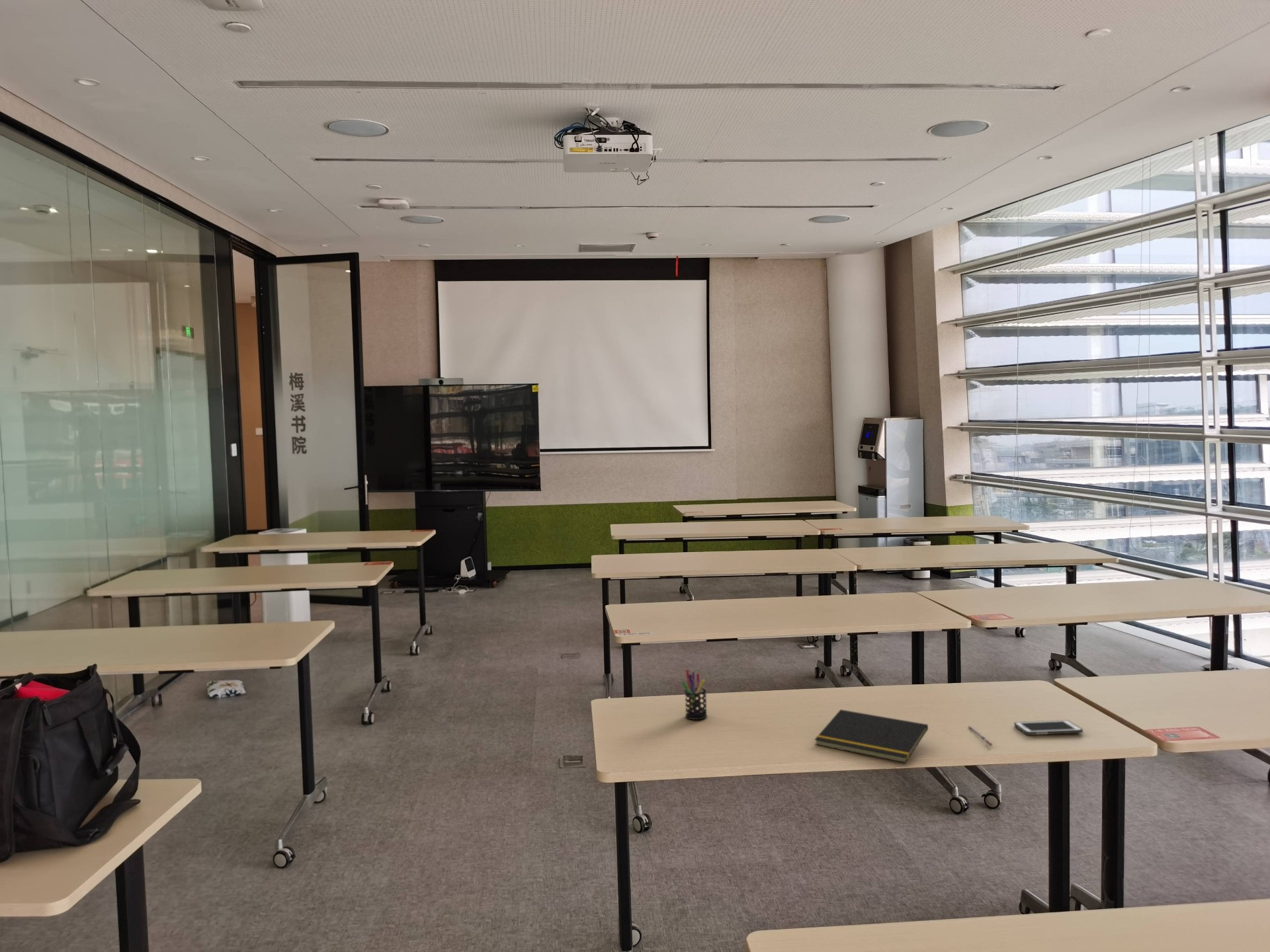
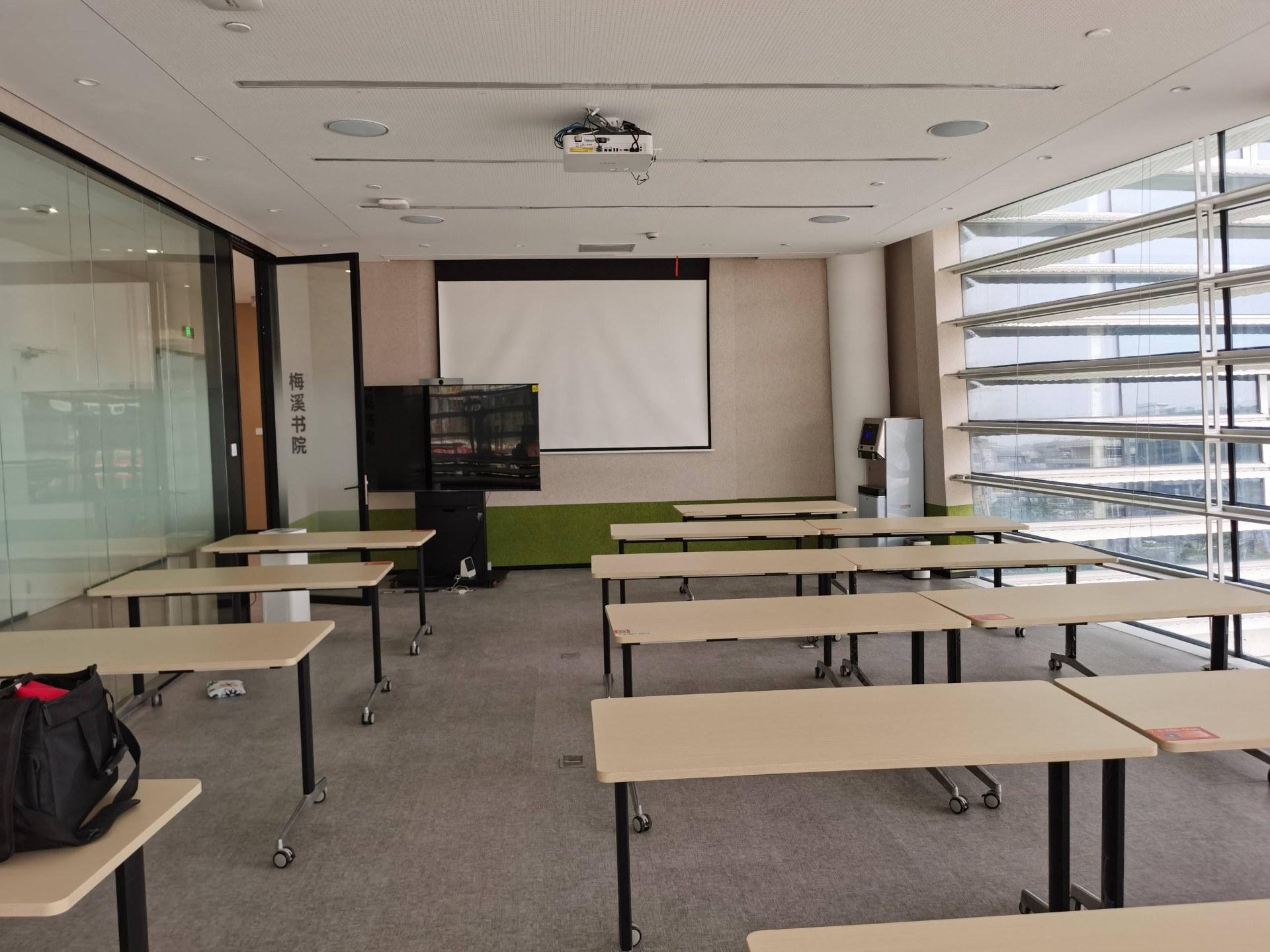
- pen [968,725,994,746]
- cell phone [1013,719,1083,736]
- notepad [814,709,929,764]
- pen holder [681,669,708,721]
